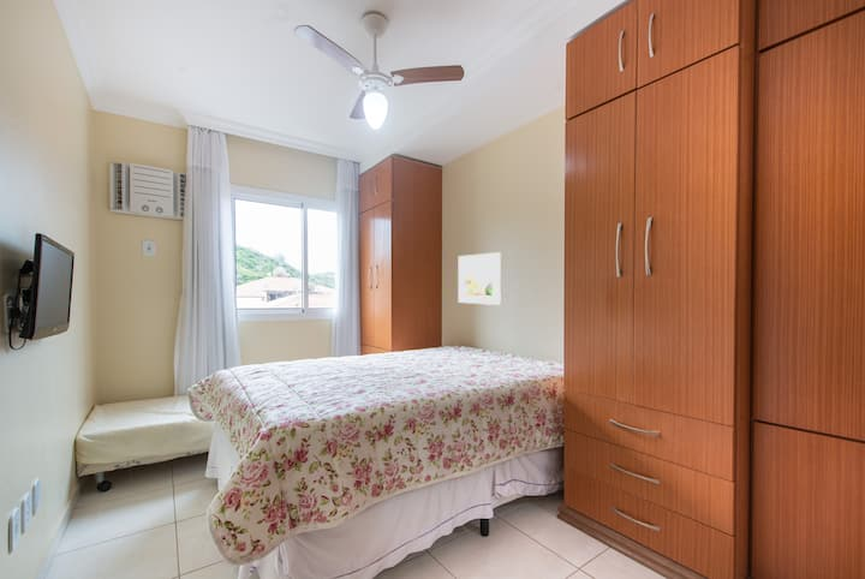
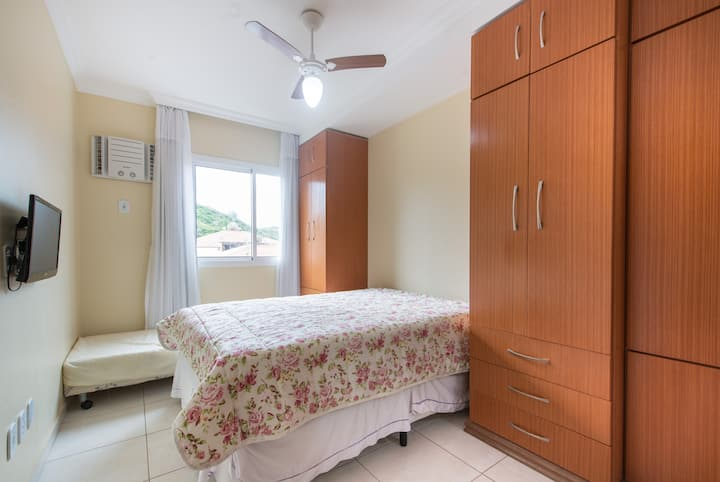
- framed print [457,251,502,306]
